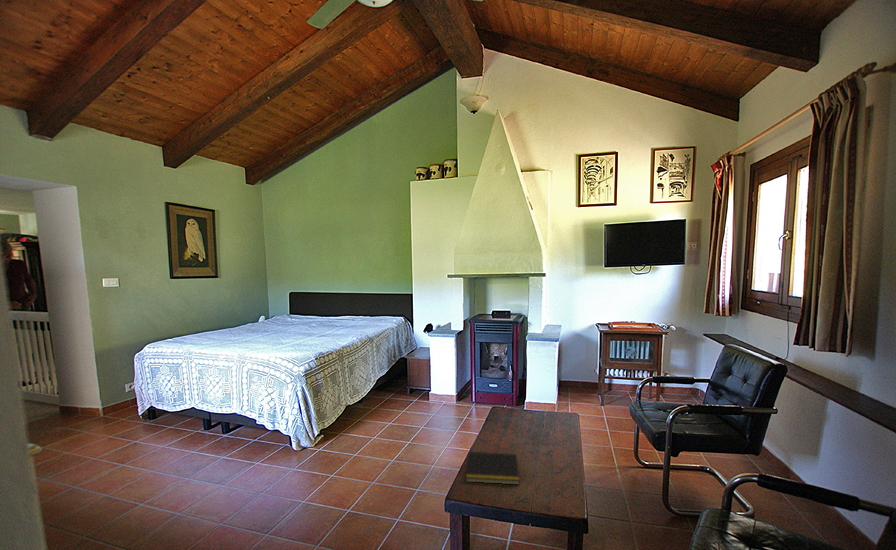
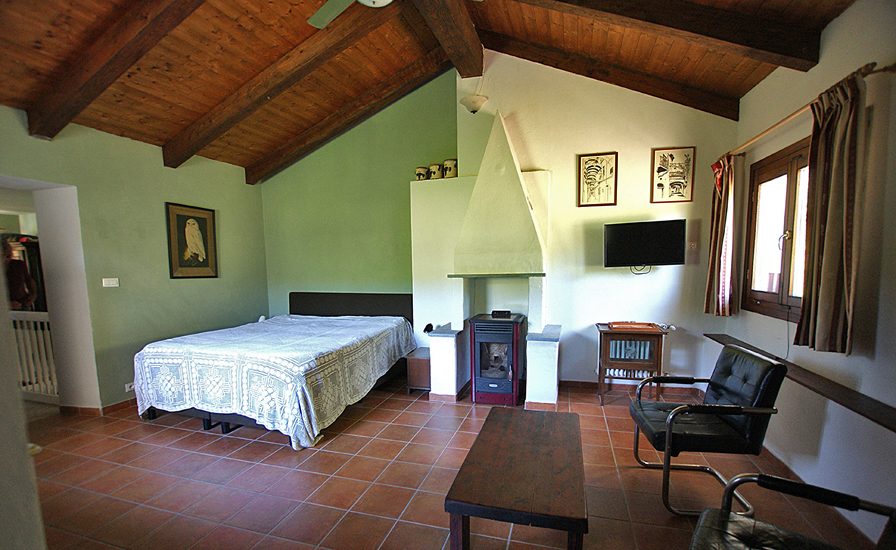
- notepad [465,451,520,485]
